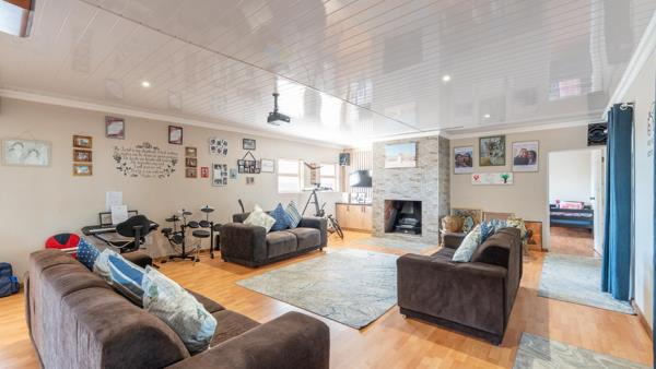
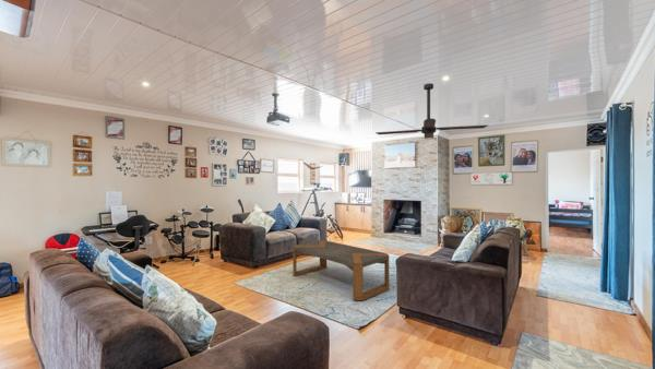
+ coffee table [291,239,390,301]
+ ceiling fan [374,82,489,140]
